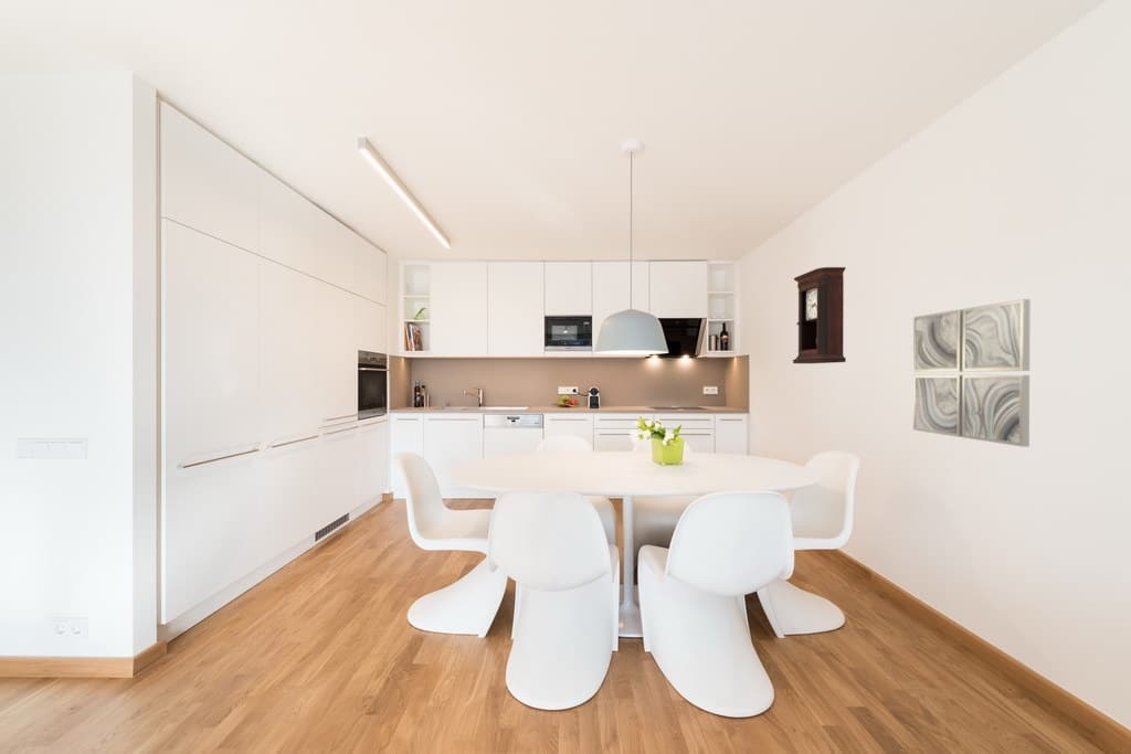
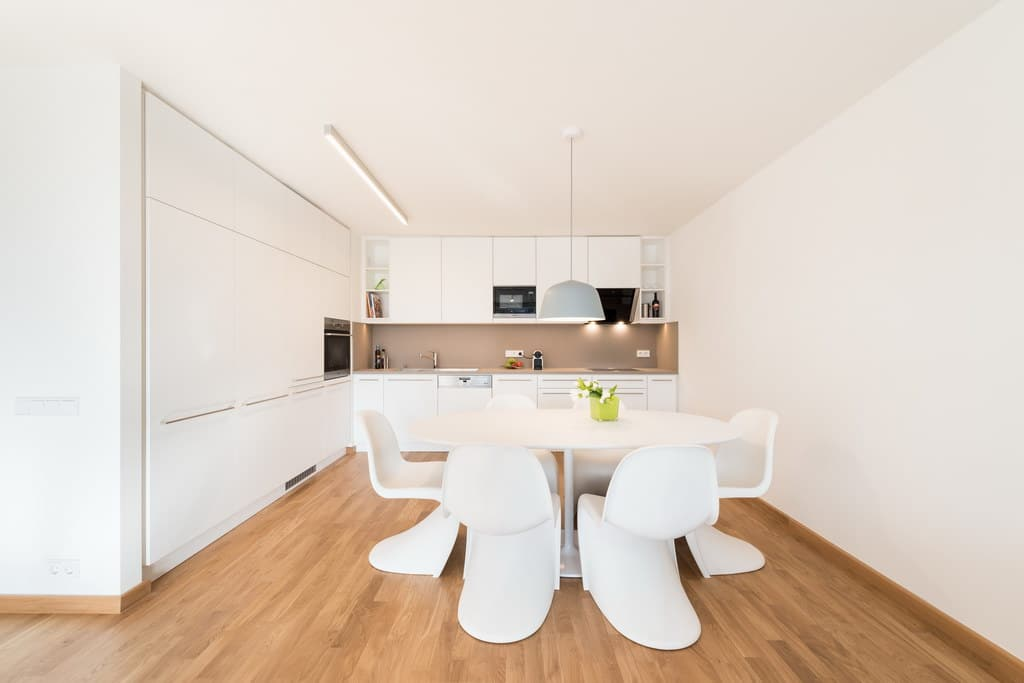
- wall art [912,298,1032,448]
- pendulum clock [792,266,847,364]
